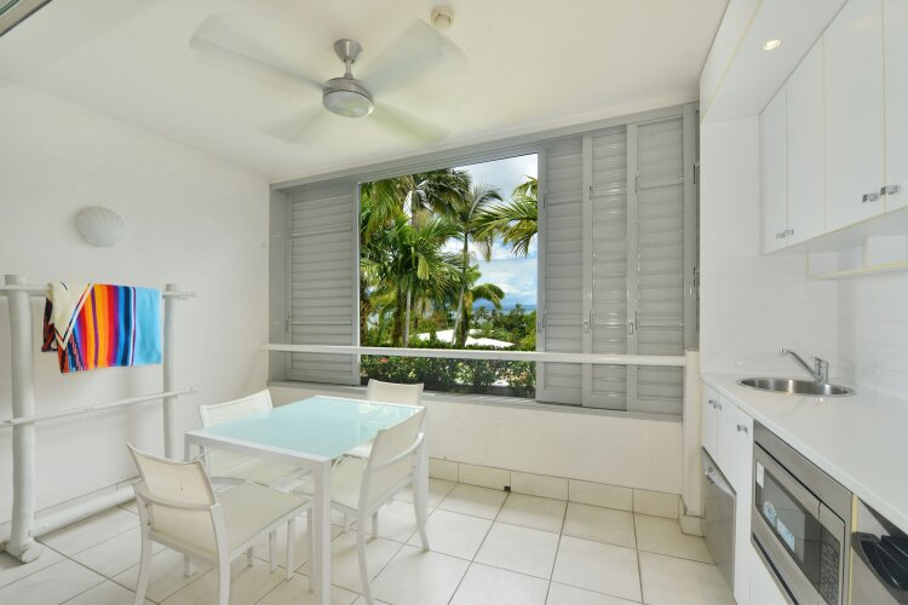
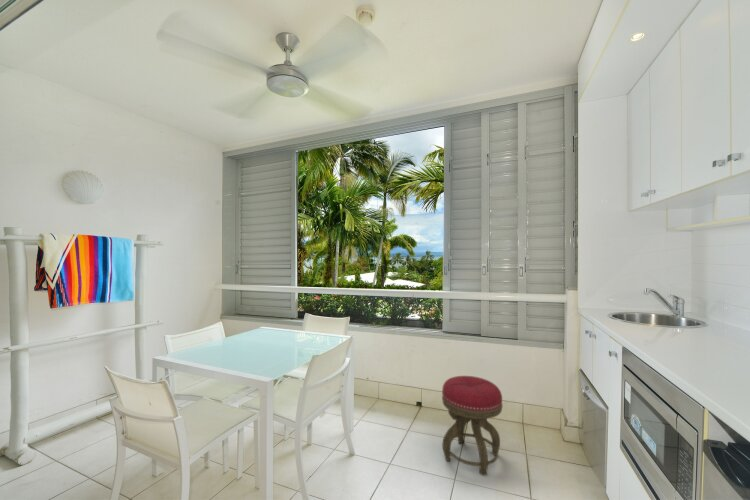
+ stool [441,375,503,476]
